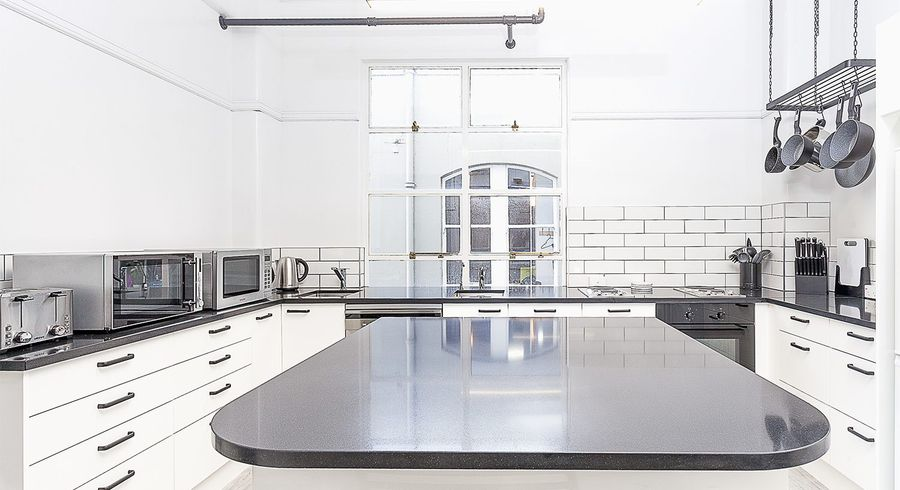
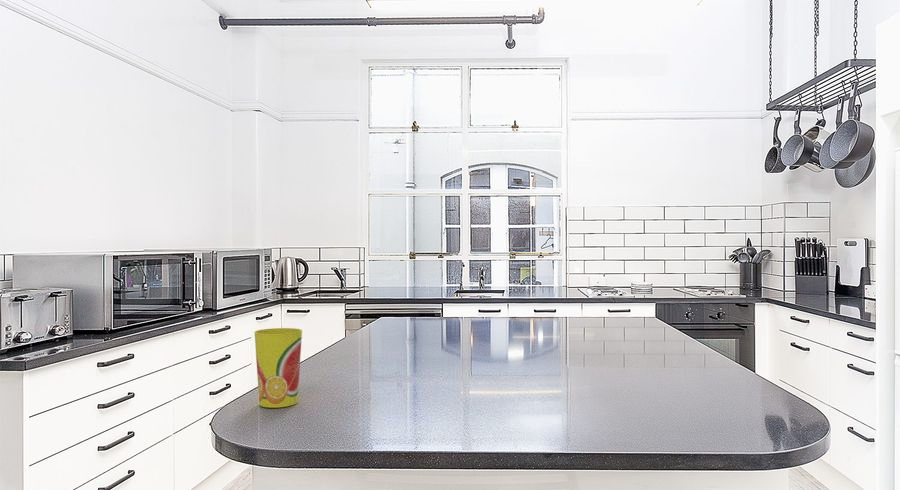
+ cup [253,327,303,409]
